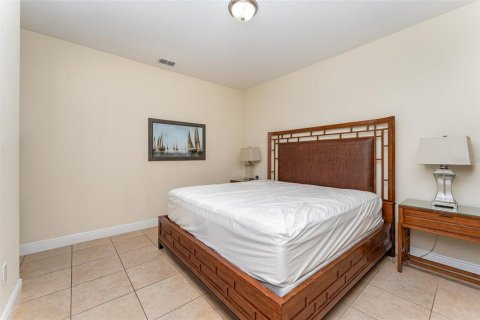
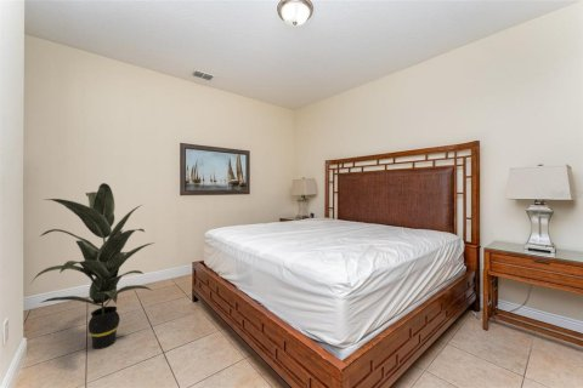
+ indoor plant [30,182,155,350]
